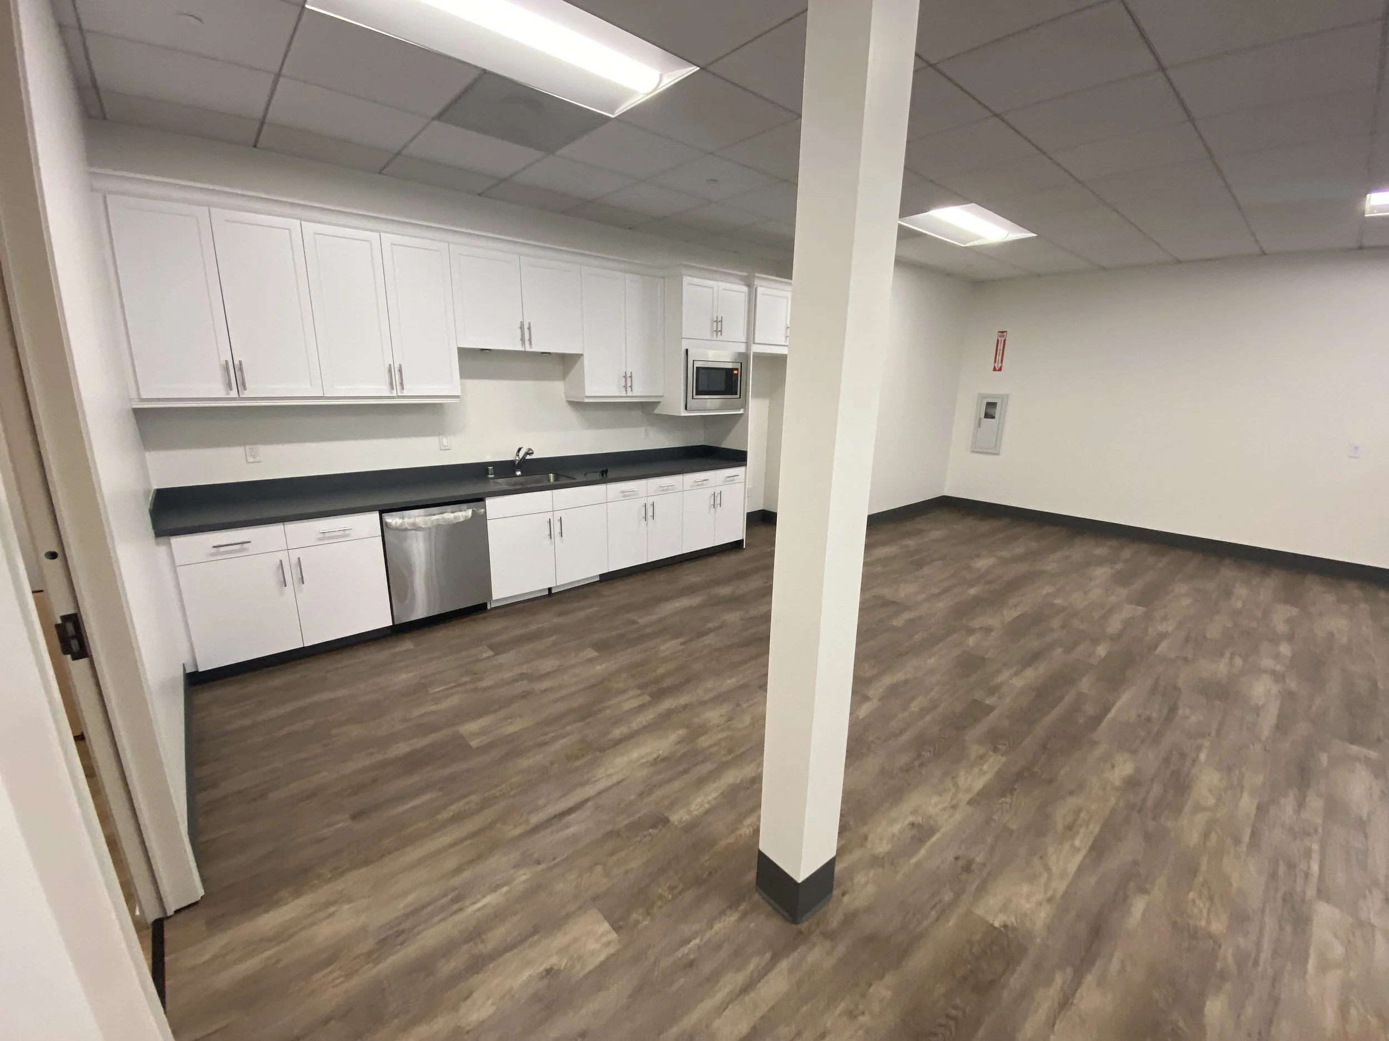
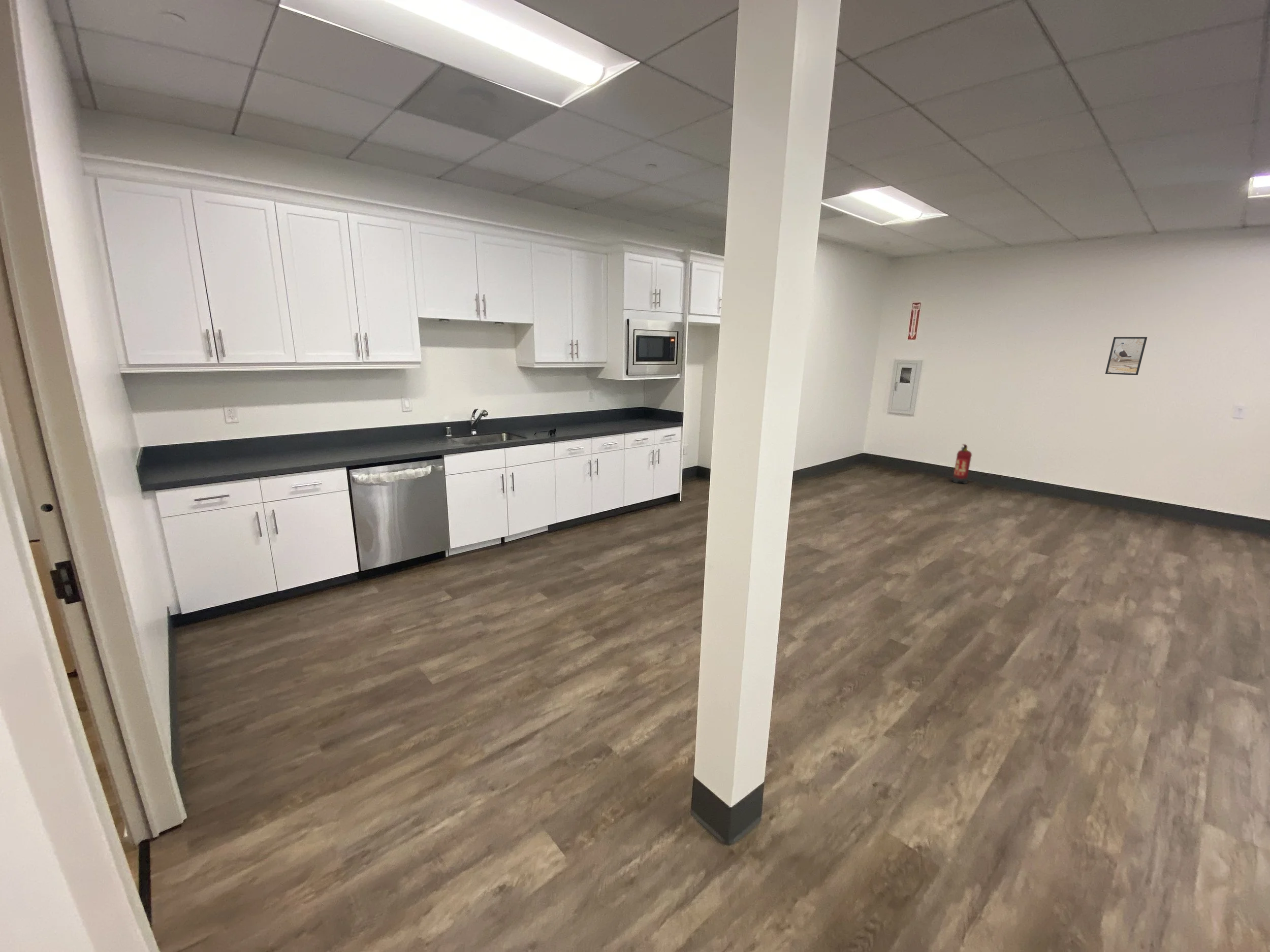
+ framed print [1105,337,1148,376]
+ fire extinguisher [951,444,972,484]
